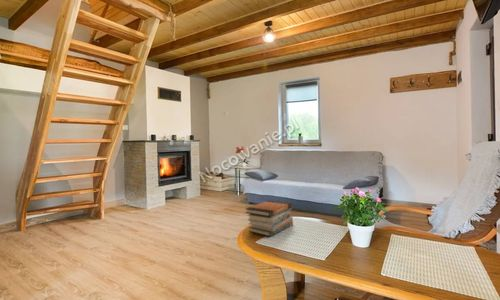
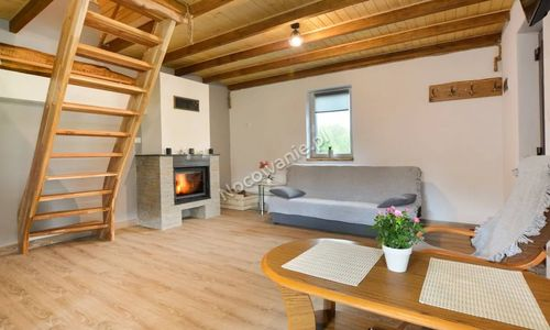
- book stack [244,199,294,237]
